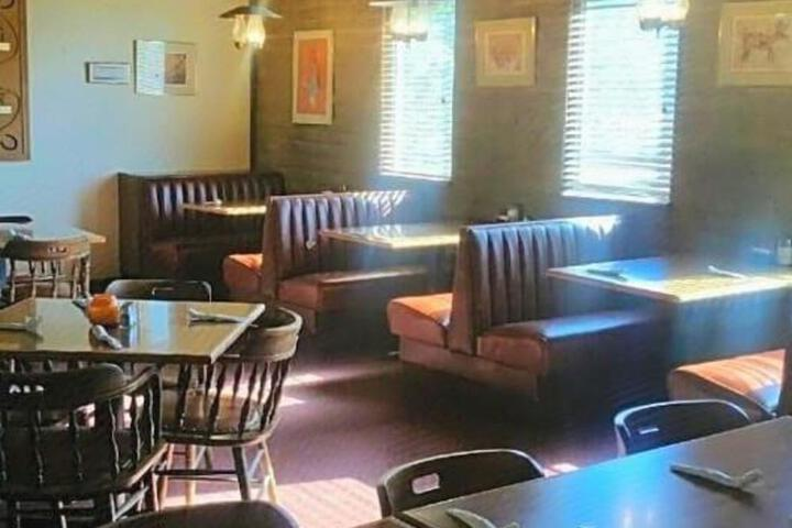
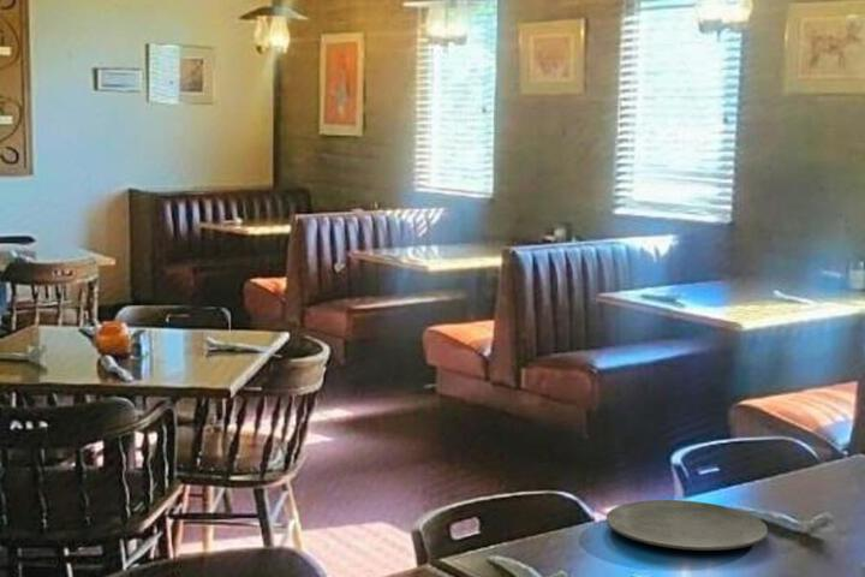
+ plate [606,499,769,552]
